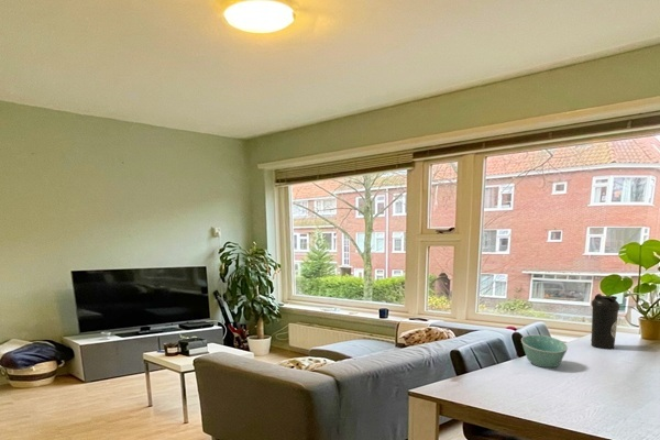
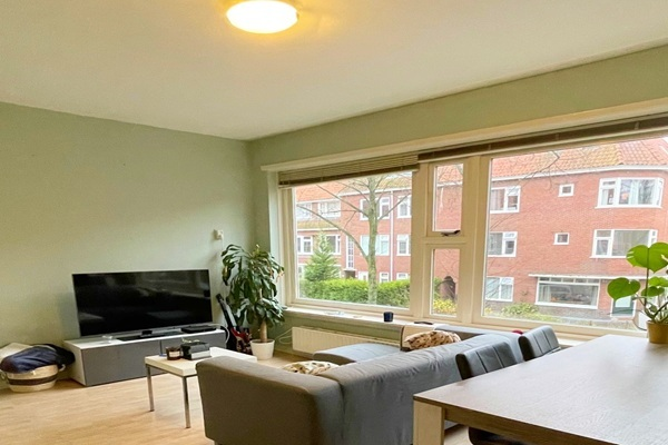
- bowl [520,333,569,369]
- water bottle [591,293,620,350]
